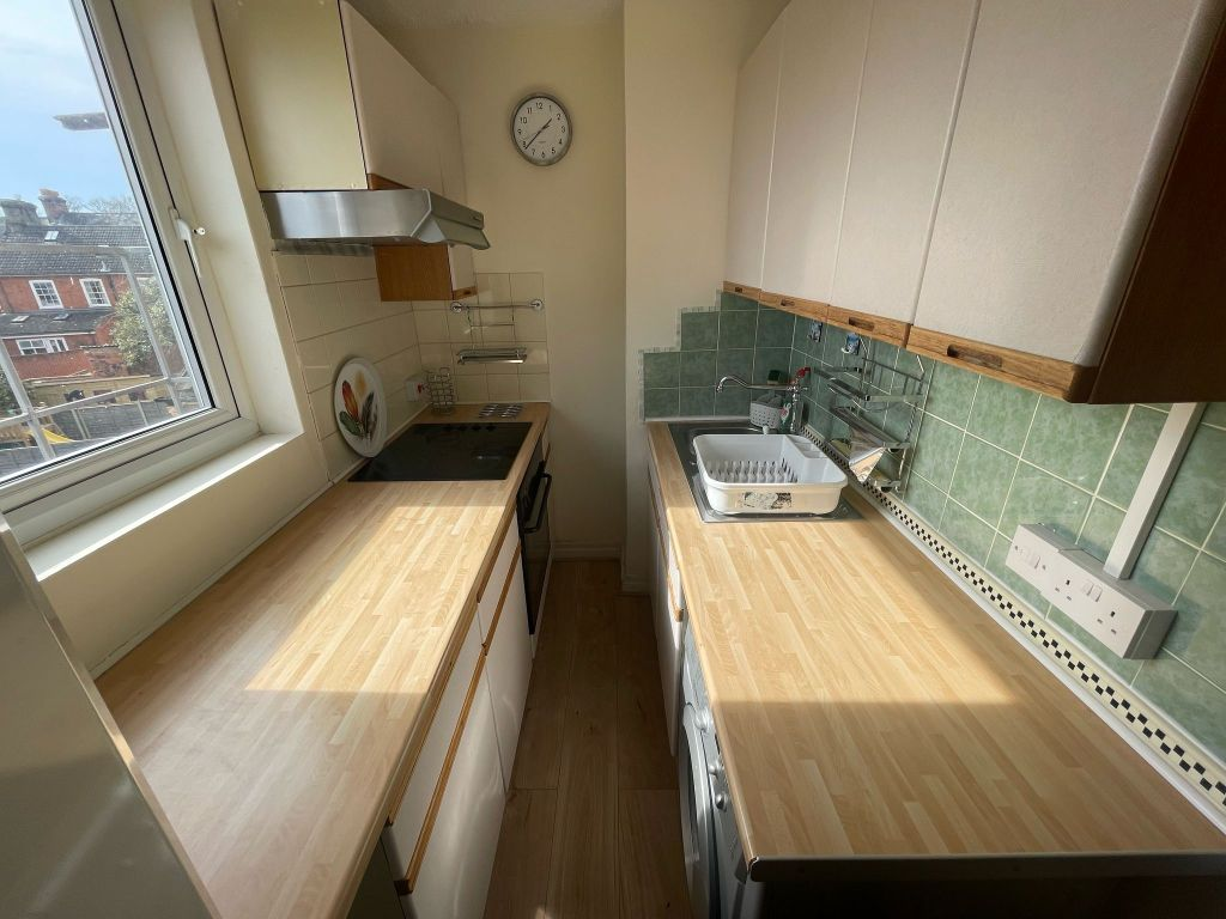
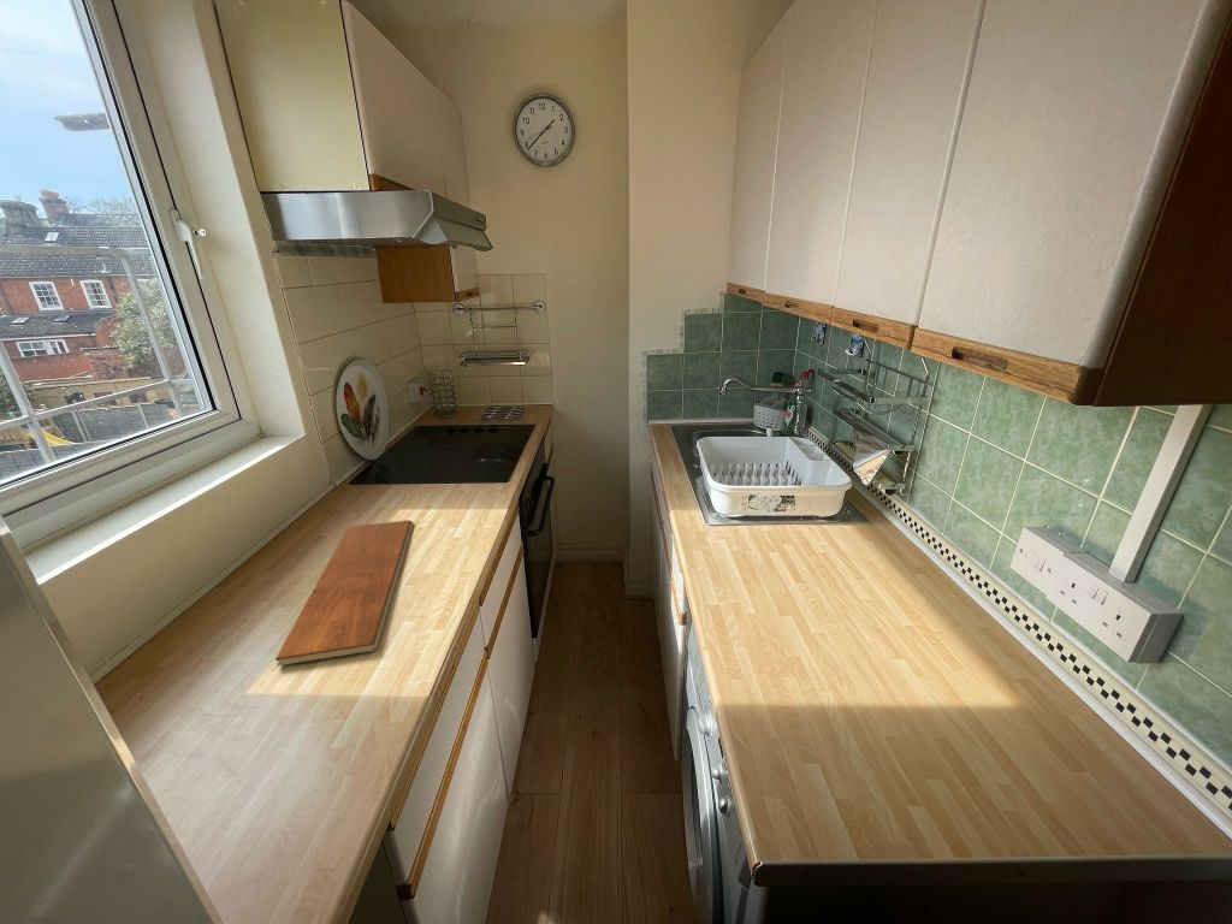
+ chopping board [274,519,414,667]
